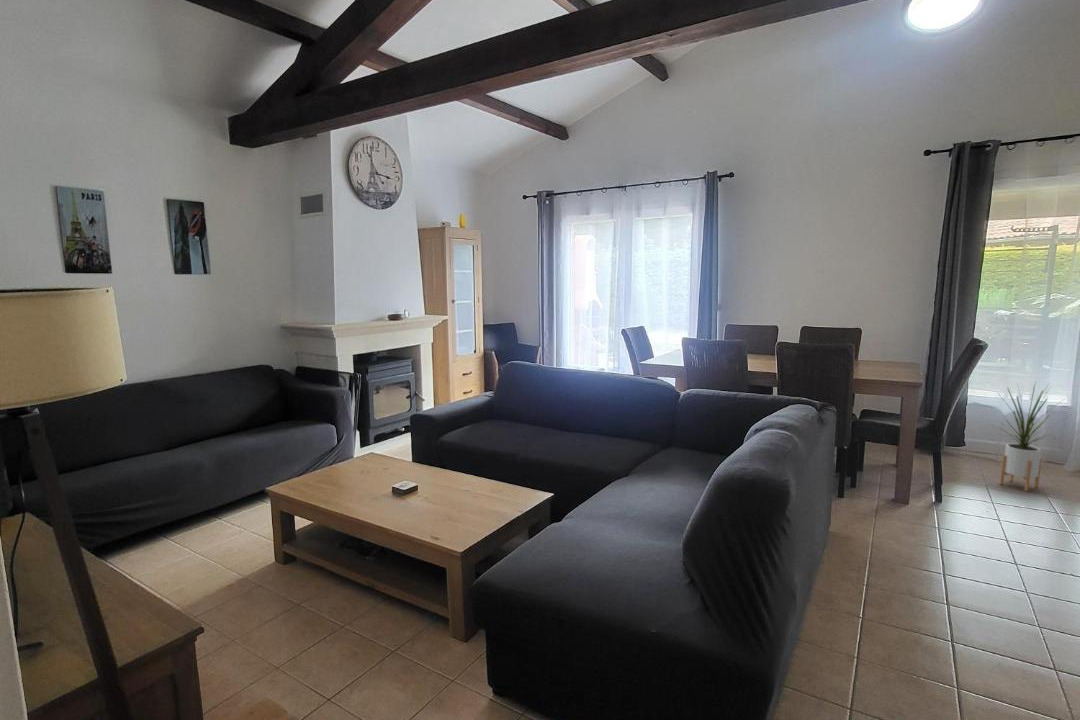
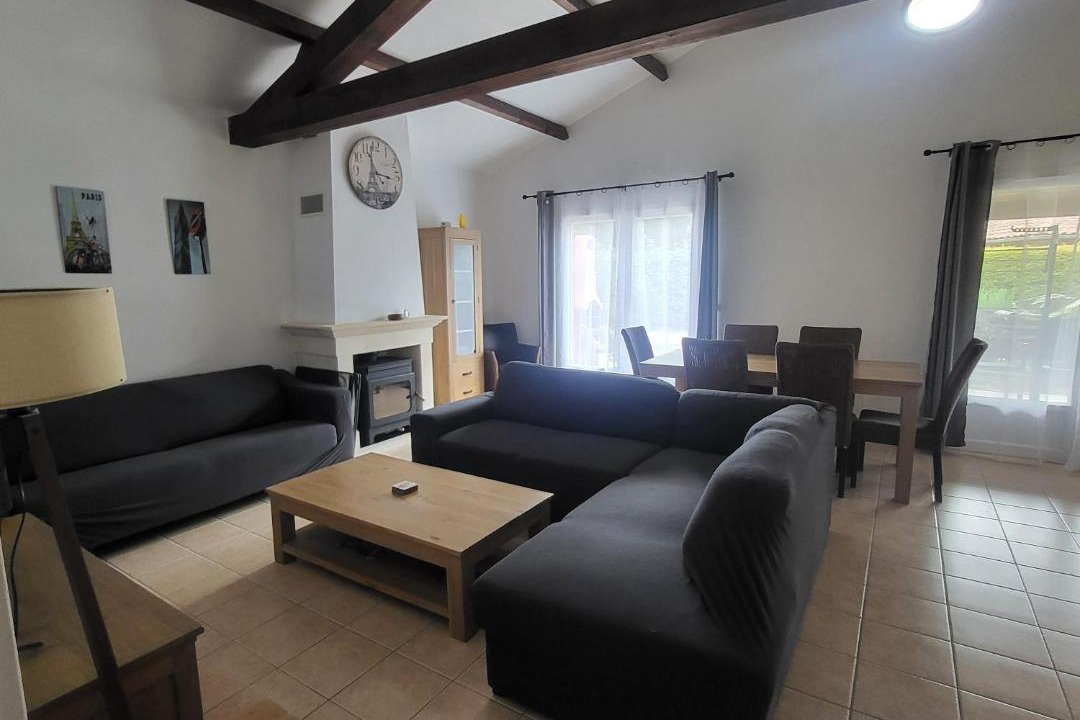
- house plant [990,381,1071,492]
